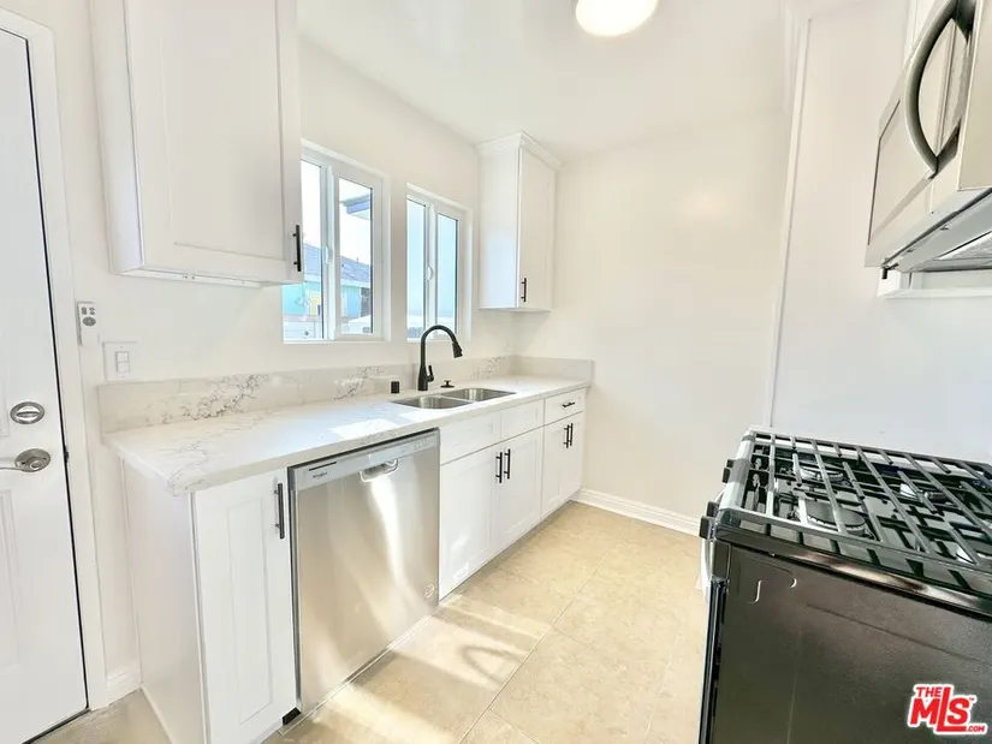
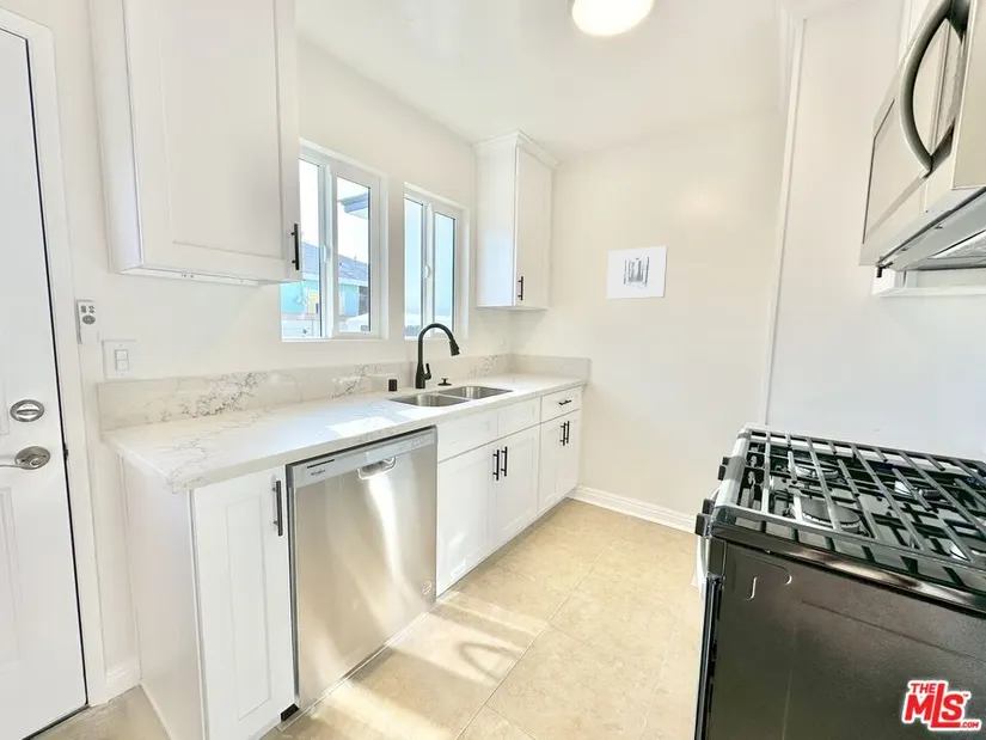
+ wall art [606,245,668,300]
